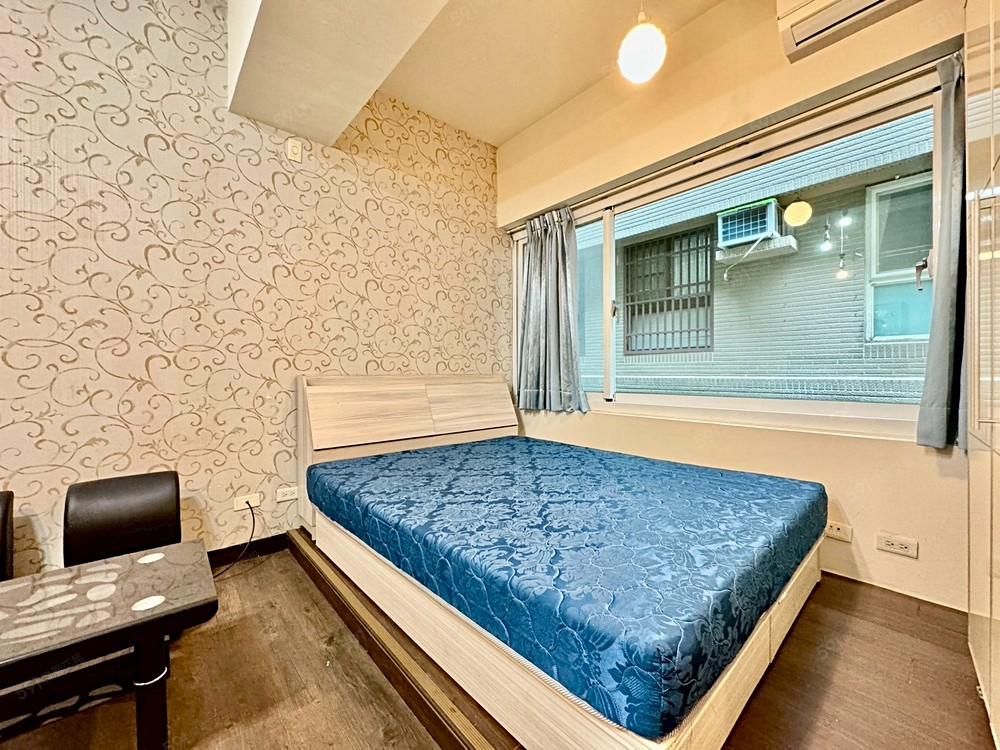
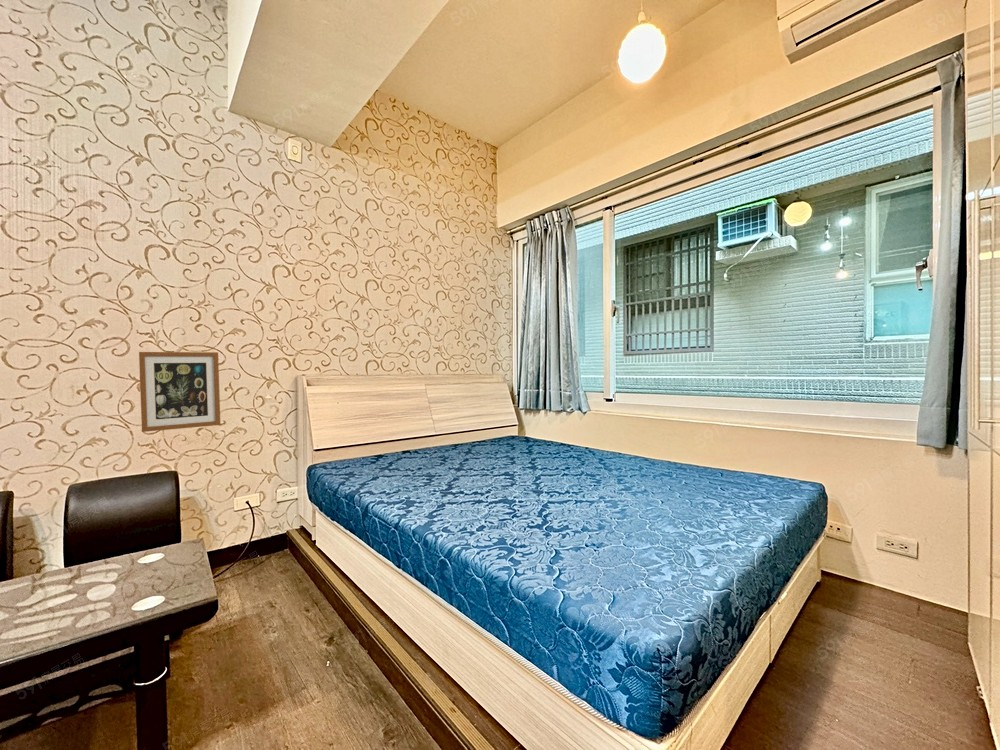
+ wall art [138,351,222,433]
